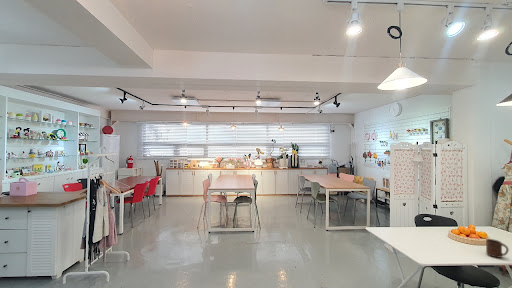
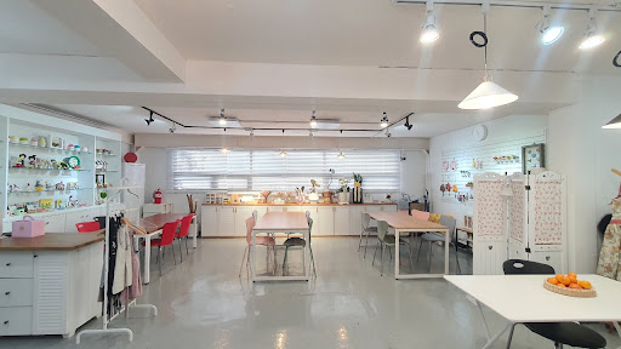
- cup [485,238,510,259]
